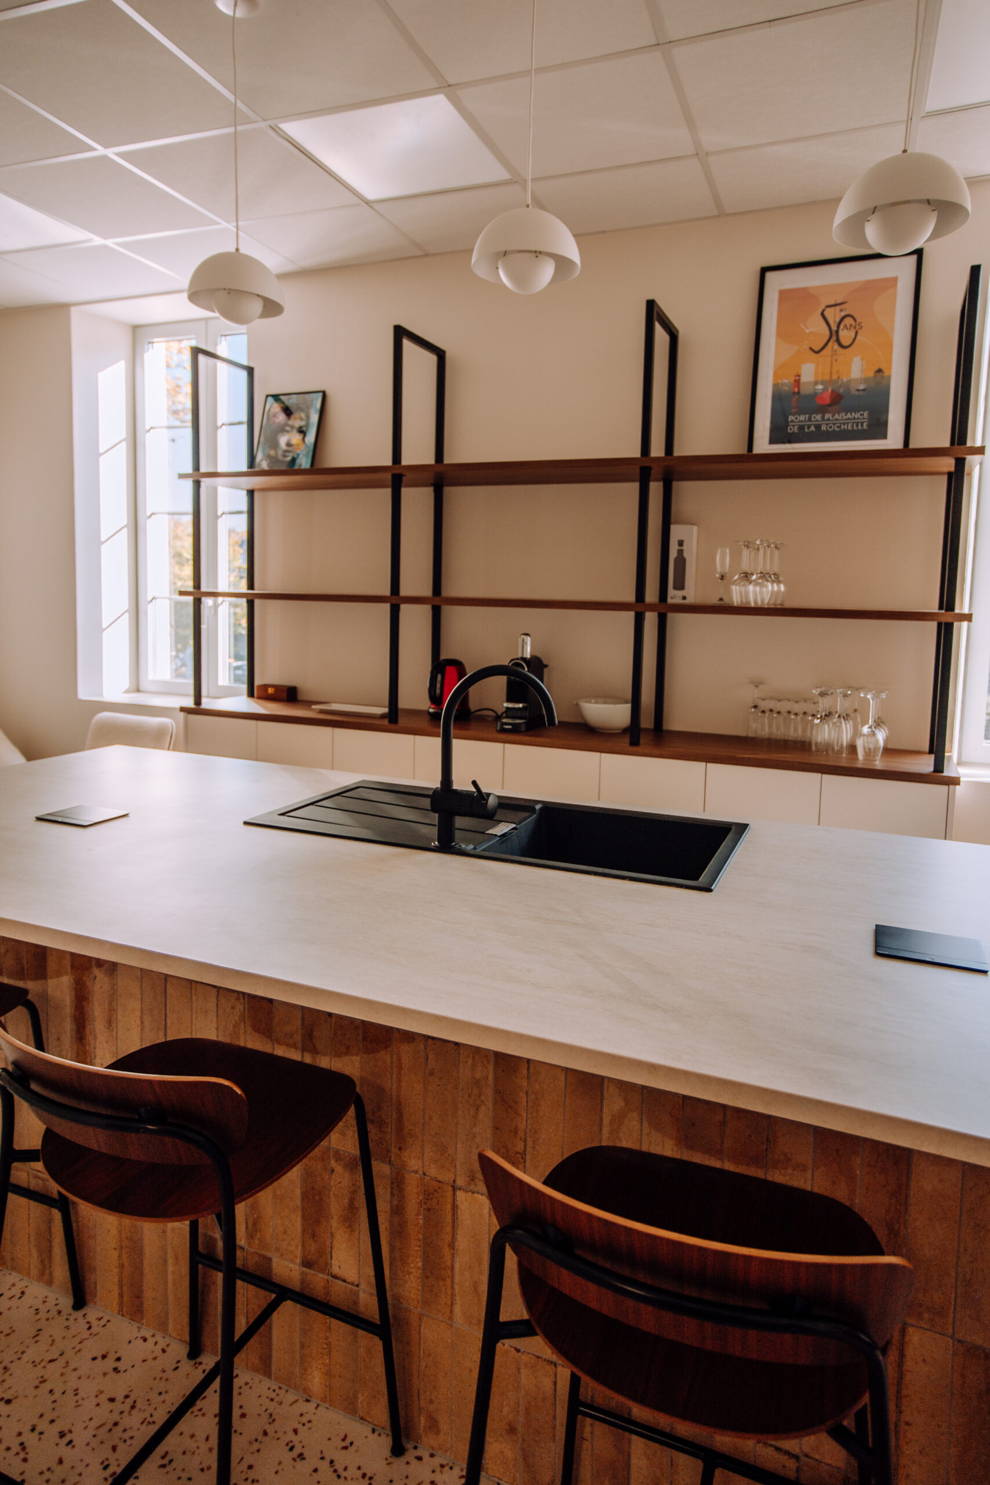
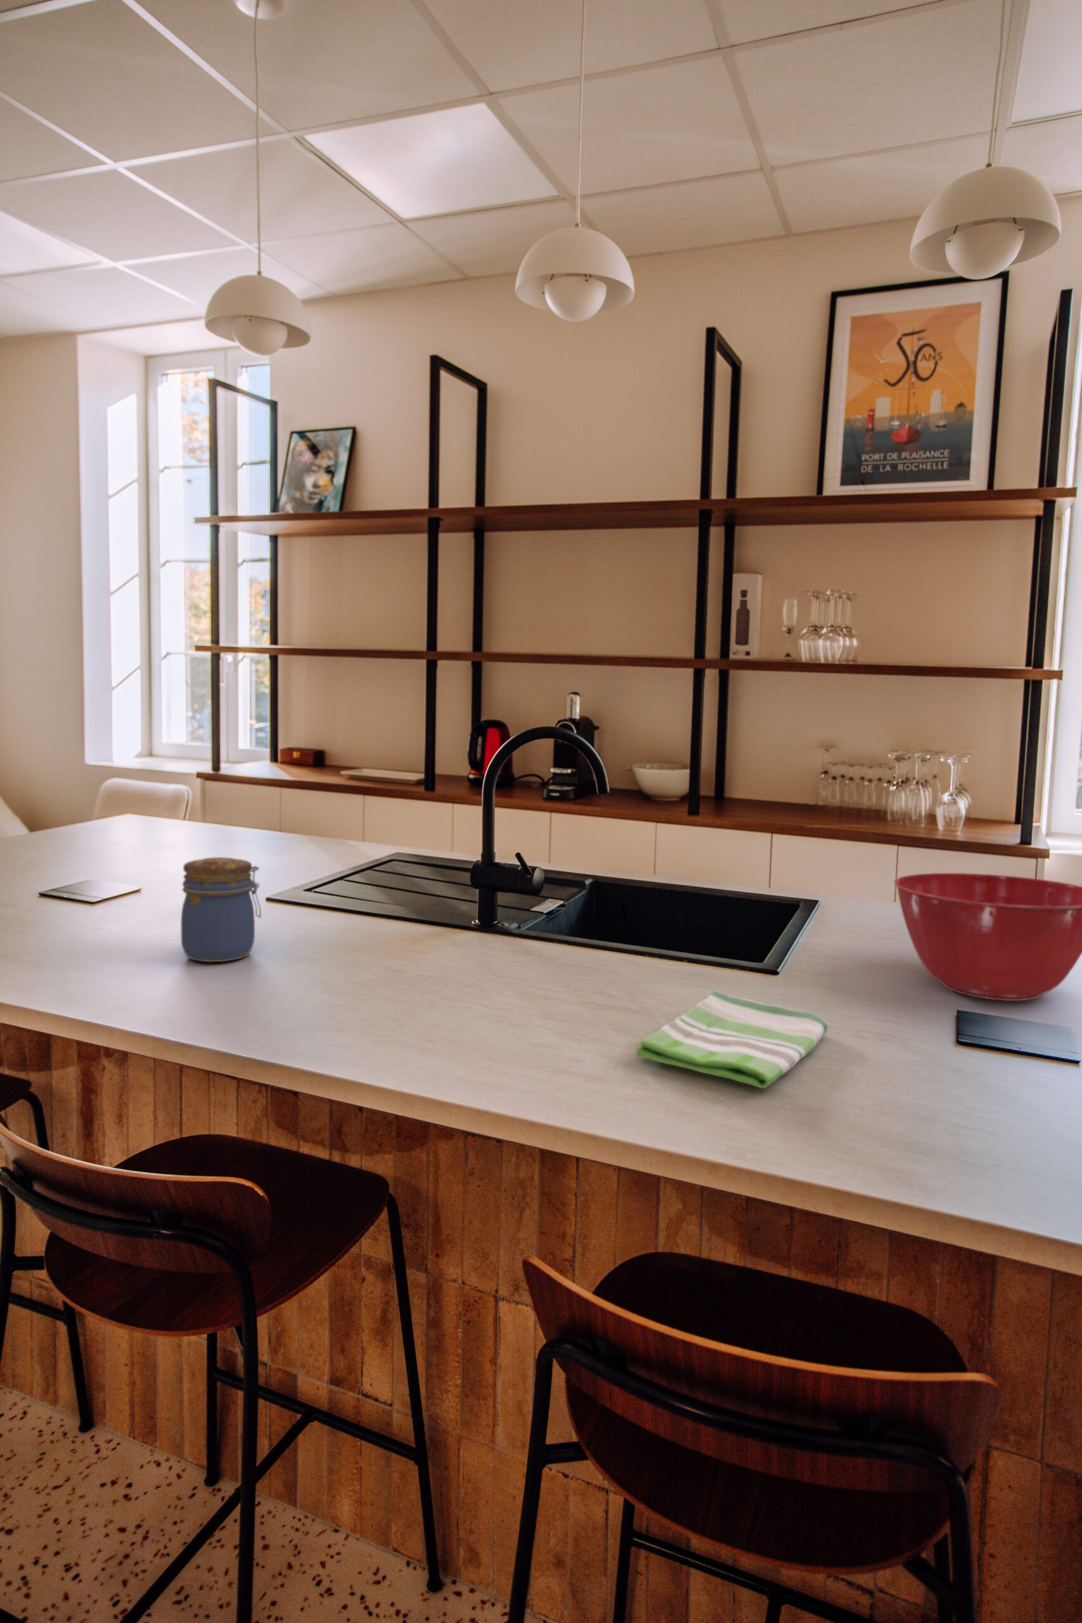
+ mixing bowl [894,872,1082,1001]
+ jar [180,856,262,962]
+ dish towel [635,990,828,1089]
